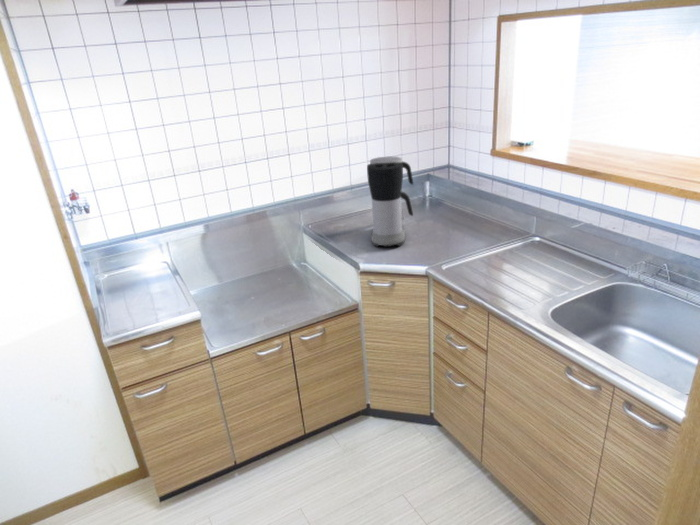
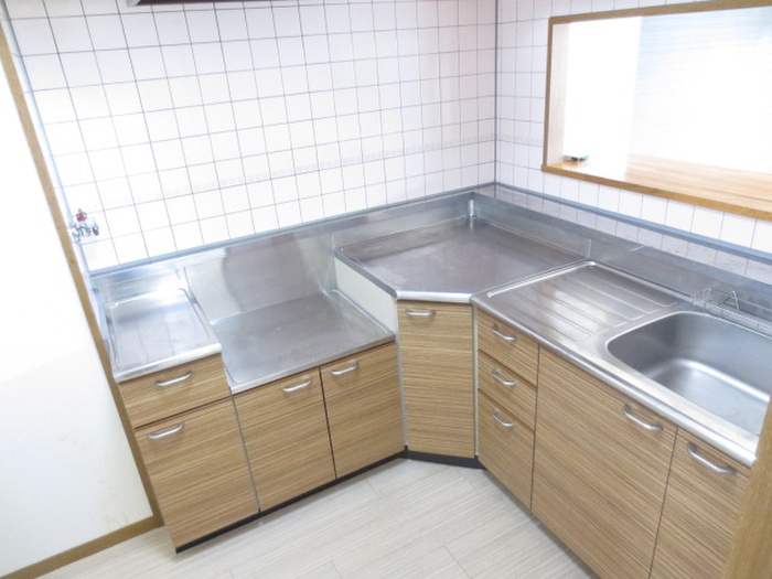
- coffee maker [366,155,414,248]
